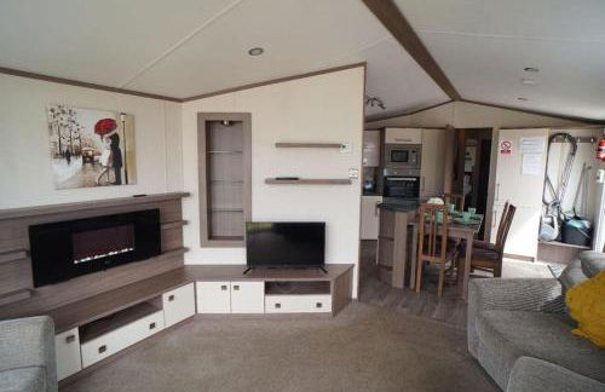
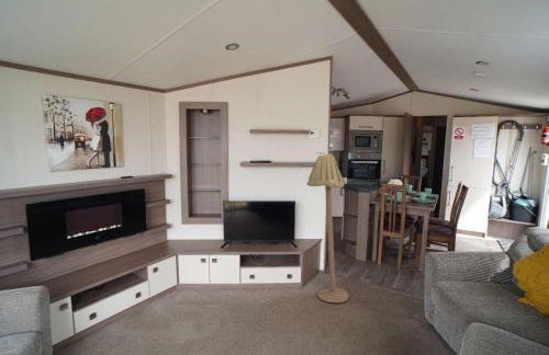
+ floor lamp [305,152,350,304]
